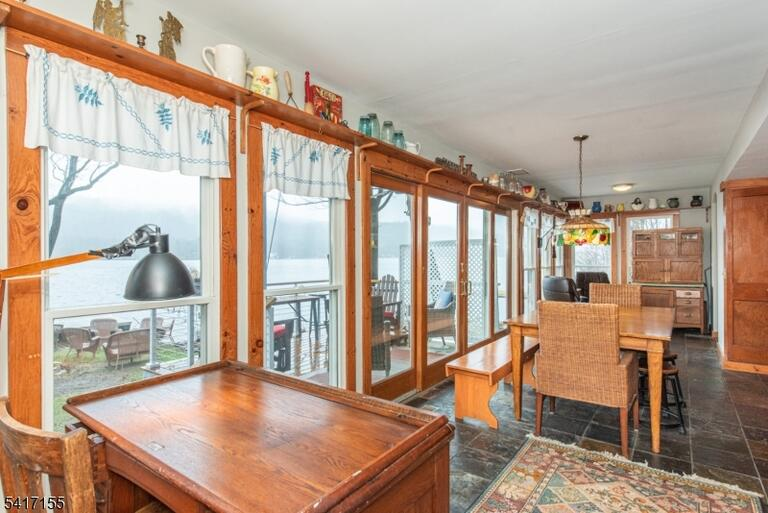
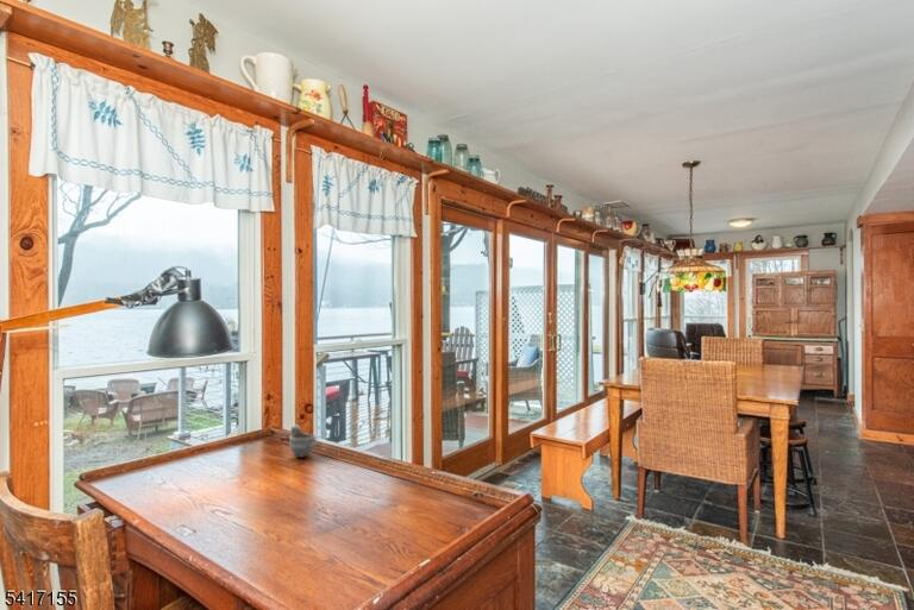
+ cup [288,425,318,458]
